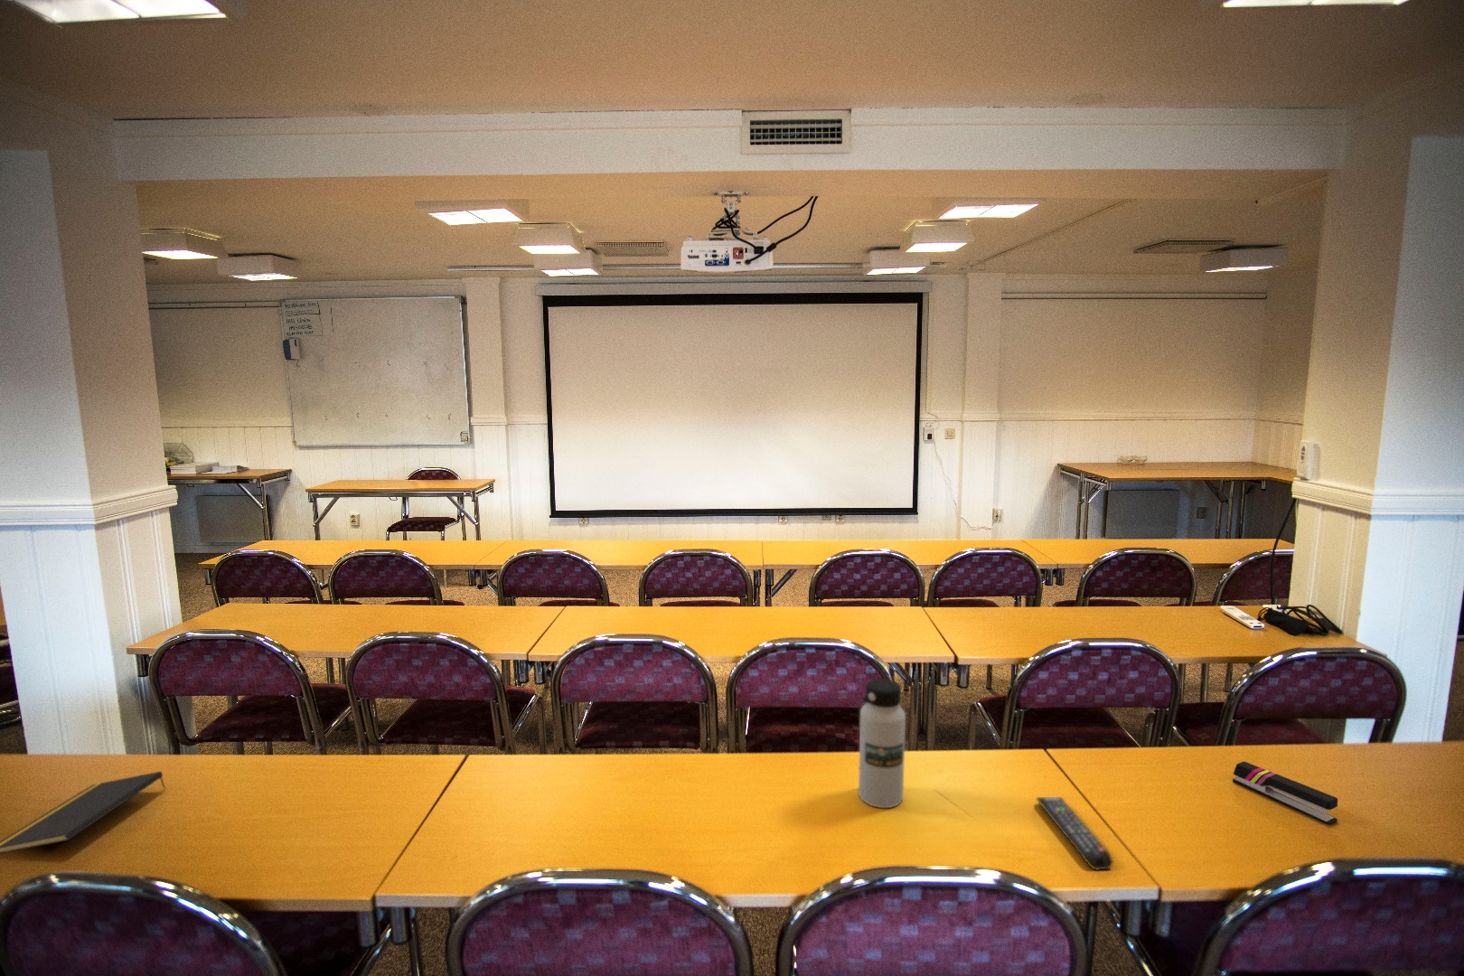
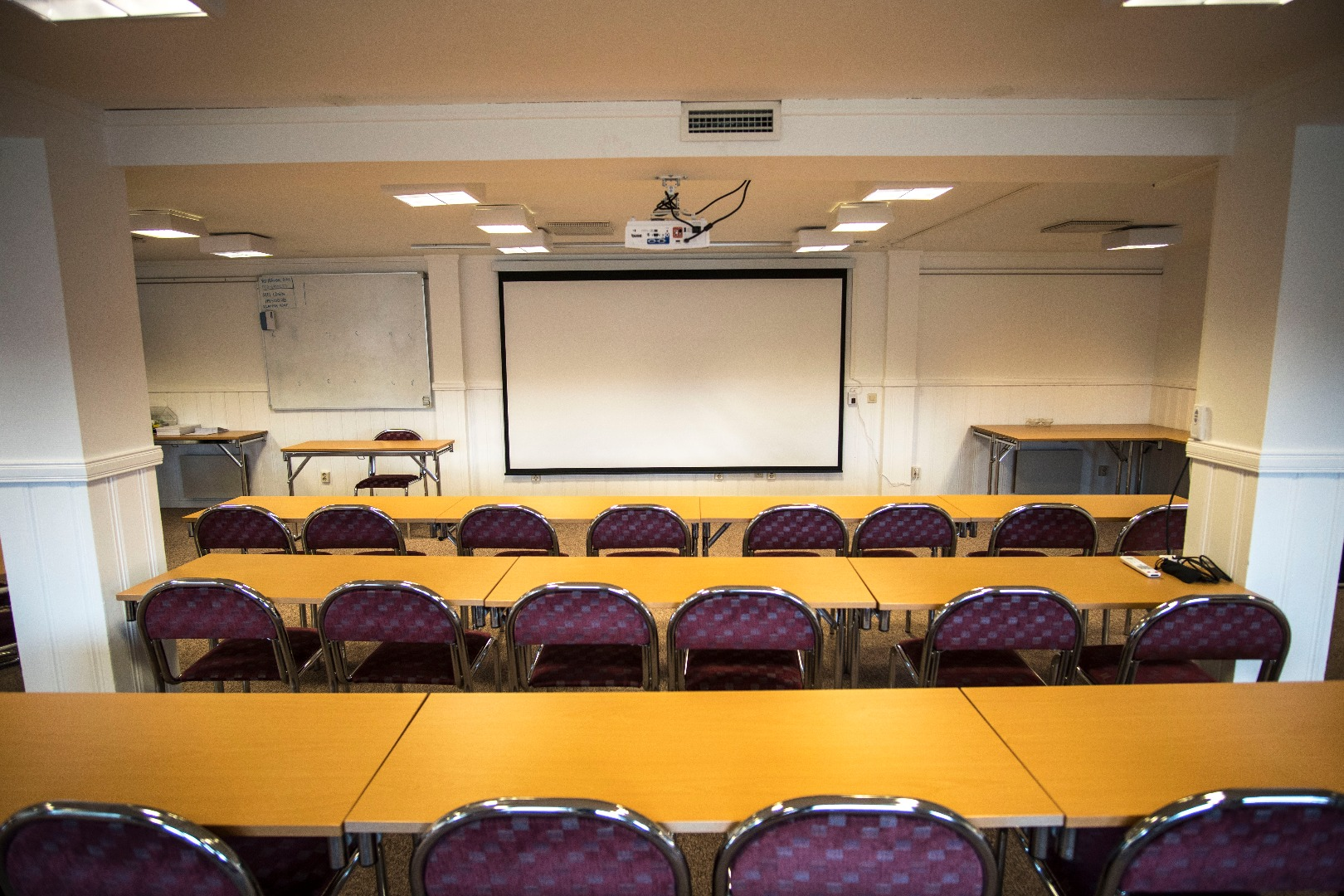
- water bottle [857,678,906,809]
- remote control [1036,796,1113,871]
- stapler [1232,761,1339,826]
- notepad [0,770,167,855]
